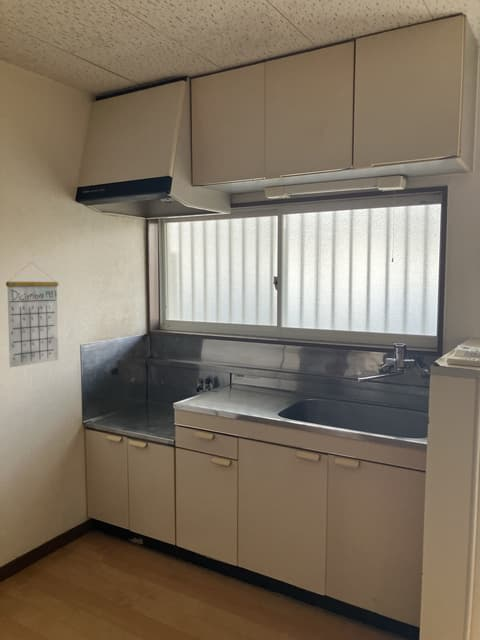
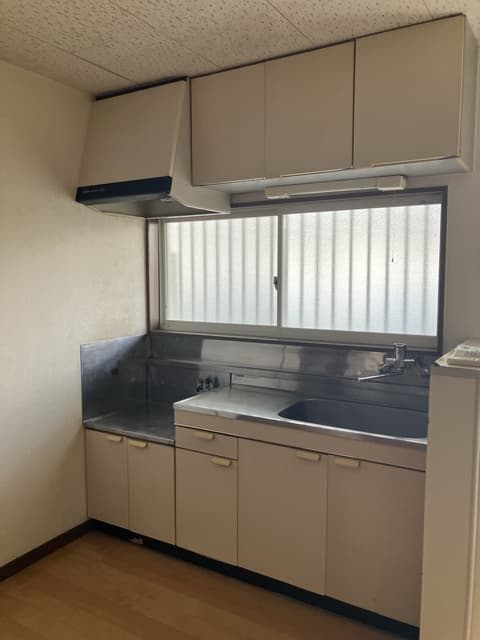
- calendar [5,261,59,368]
